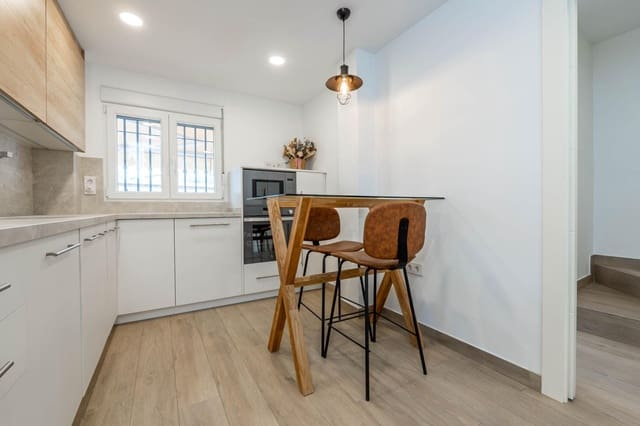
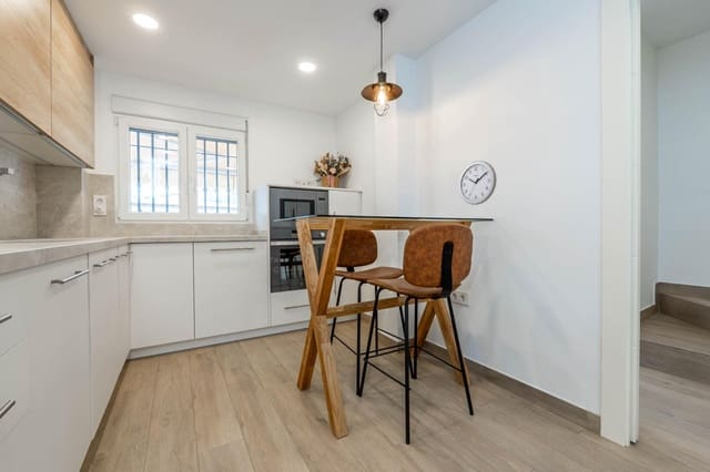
+ wall clock [458,160,497,206]
